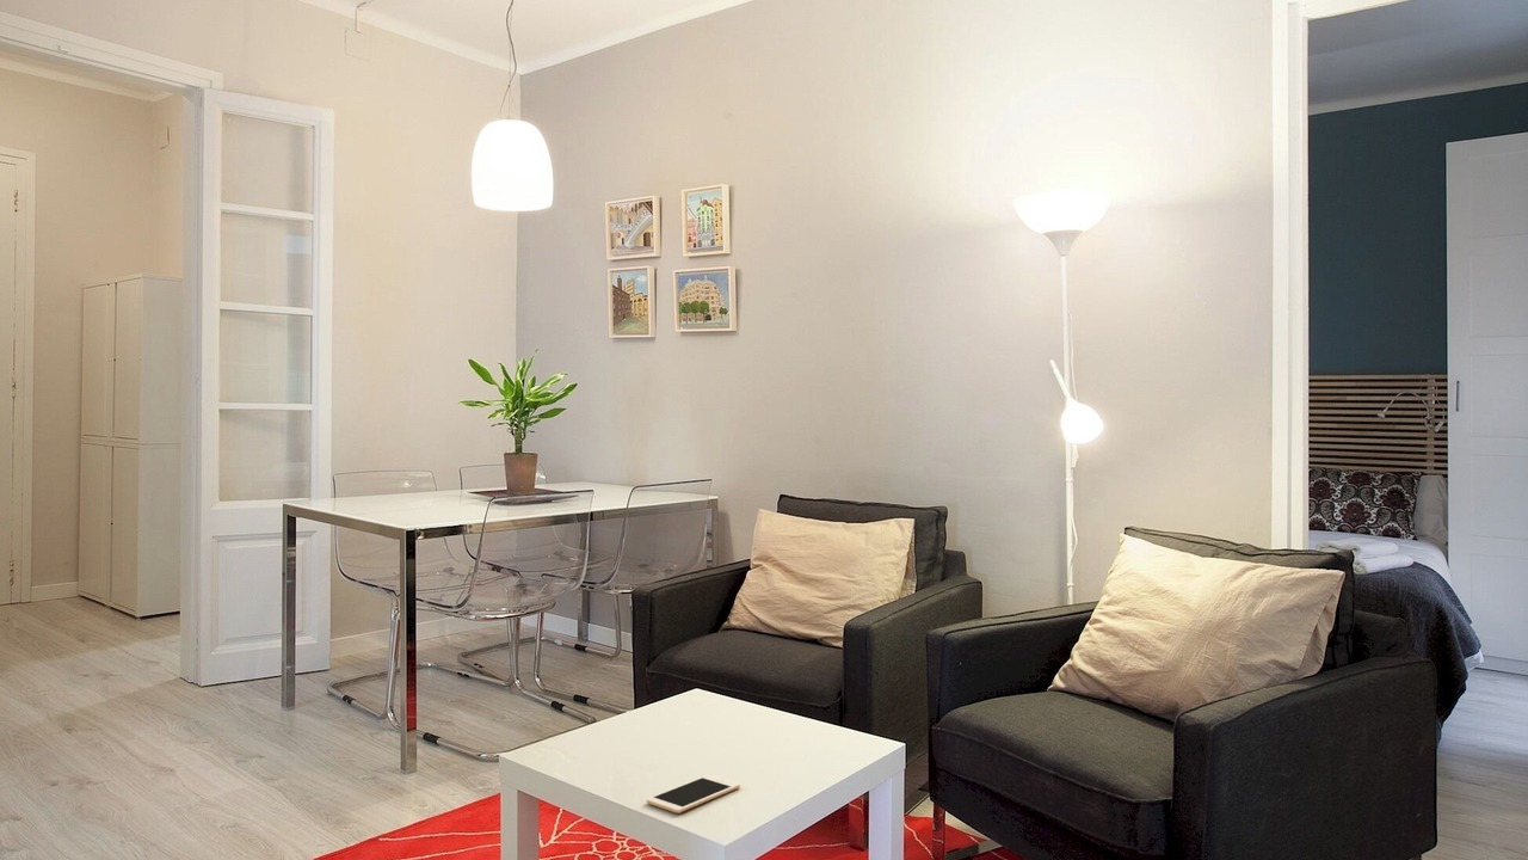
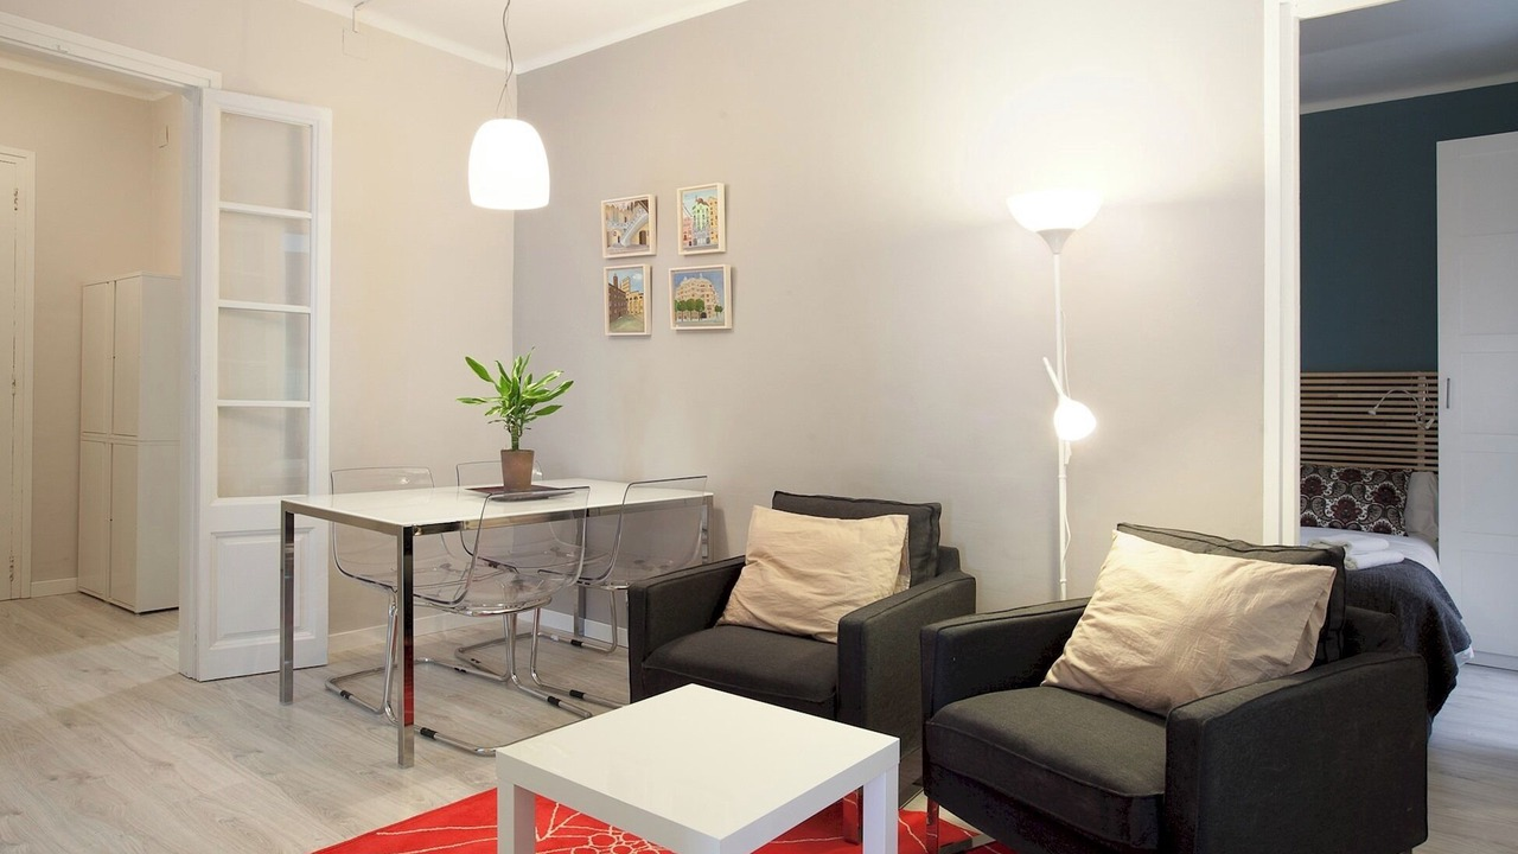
- cell phone [646,774,741,815]
